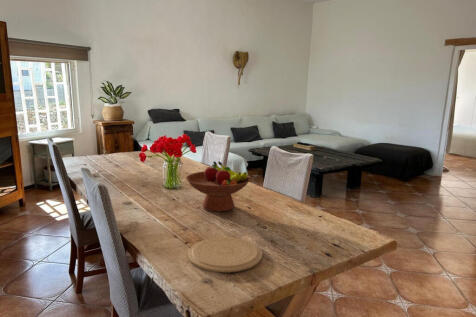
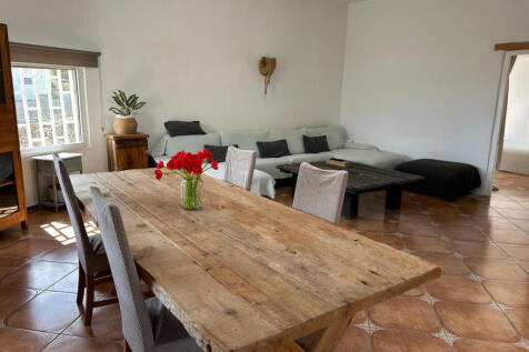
- fruit bowl [185,160,252,213]
- plate [187,236,264,273]
